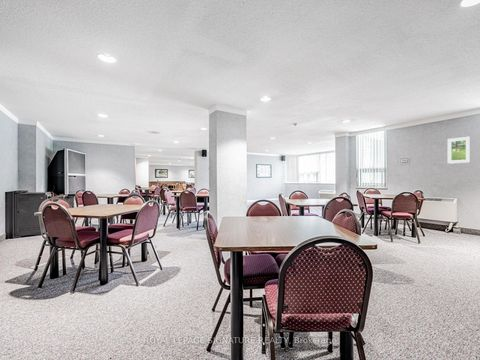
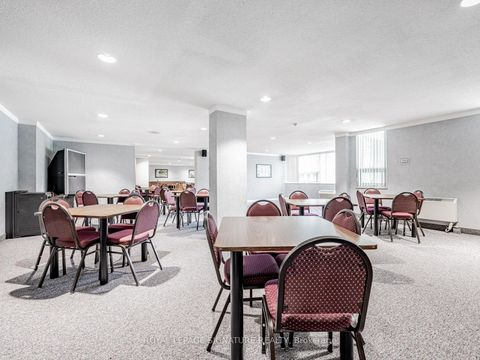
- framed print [447,135,471,165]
